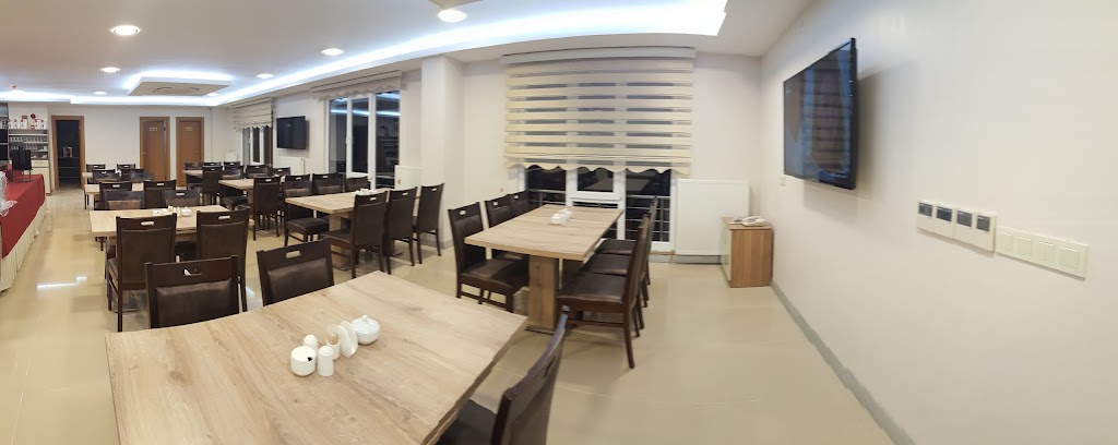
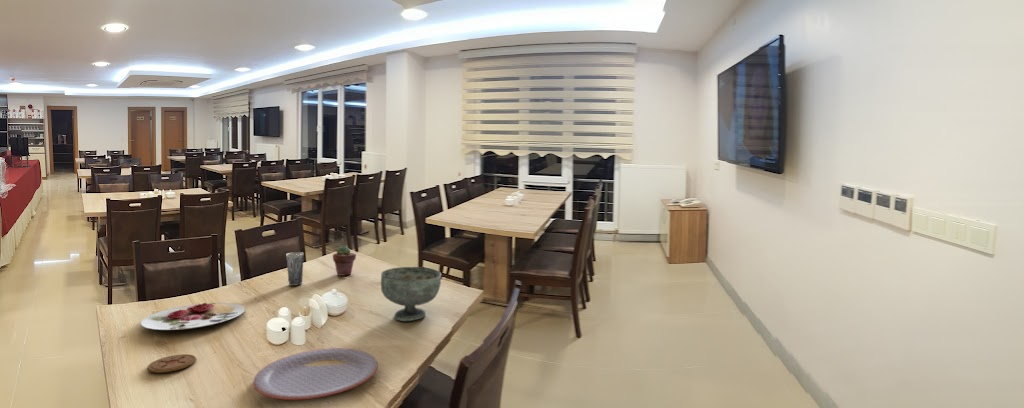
+ plate [252,347,379,401]
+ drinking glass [285,251,305,287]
+ plate [140,302,246,331]
+ coaster [147,353,197,374]
+ bowl [380,266,442,322]
+ potted succulent [332,245,357,277]
